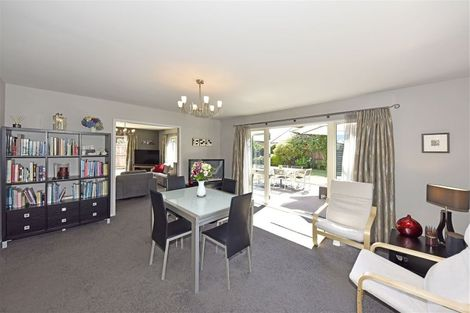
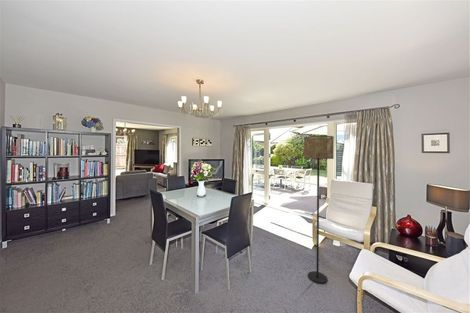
+ floor lamp [303,135,335,284]
